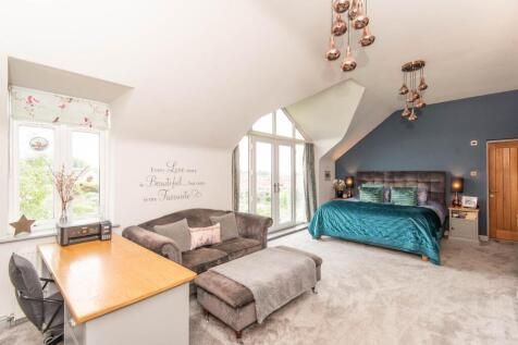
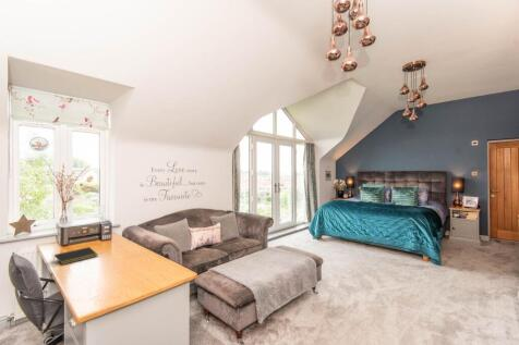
+ notepad [52,246,99,266]
